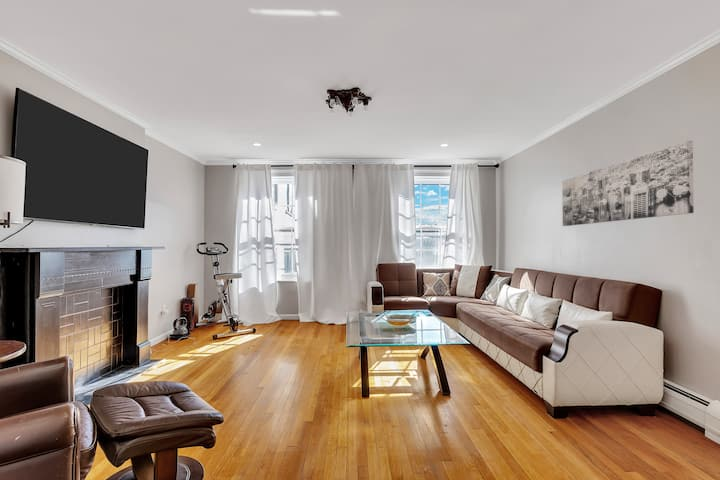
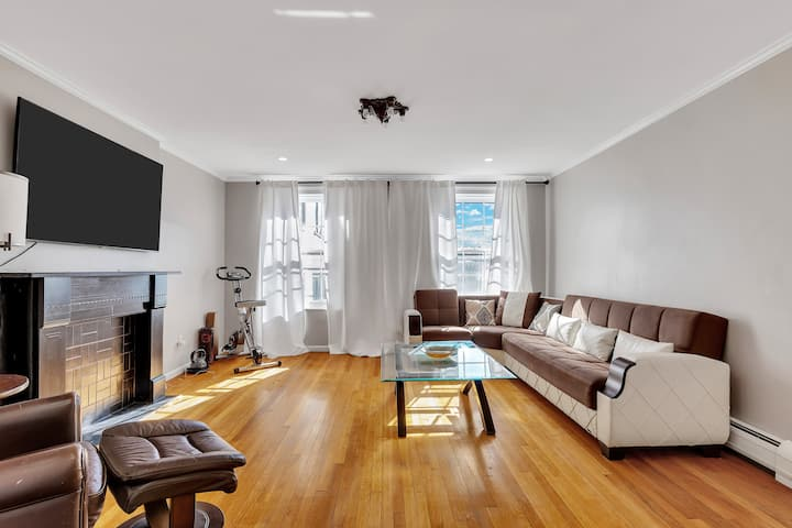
- wall art [561,140,695,227]
